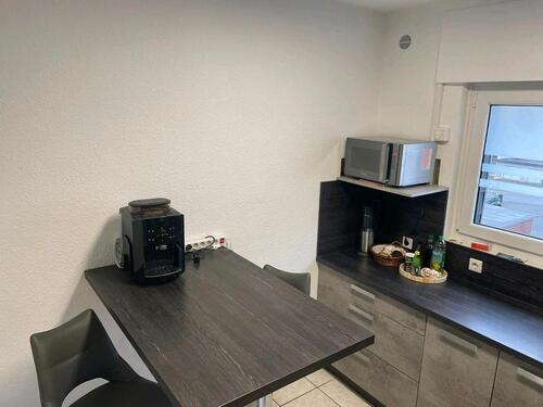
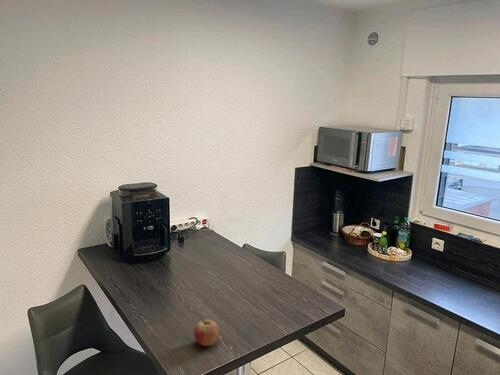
+ fruit [193,317,220,347]
